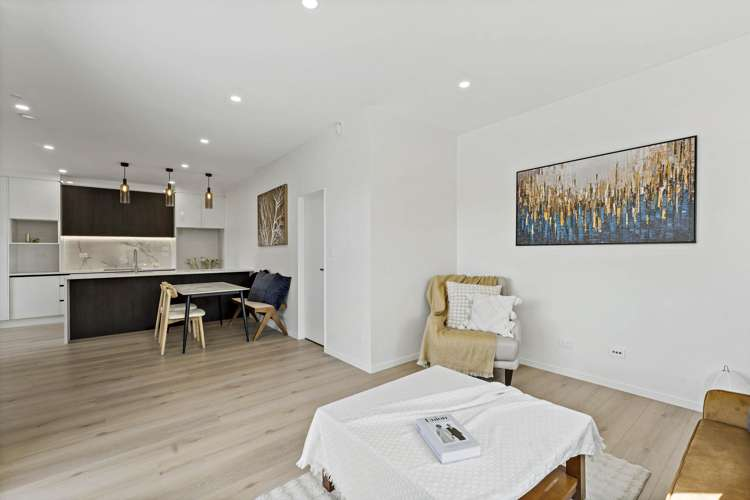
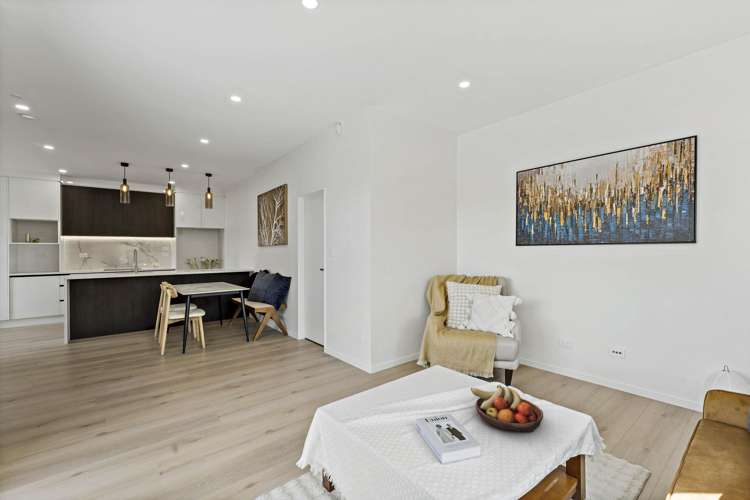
+ fruit bowl [470,384,544,433]
